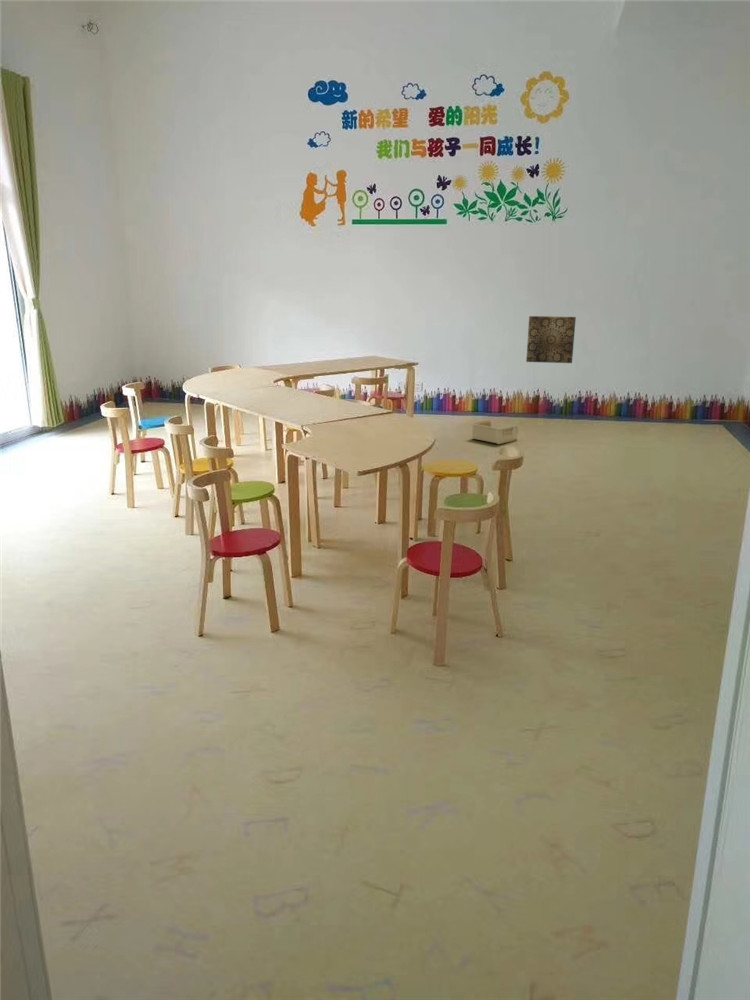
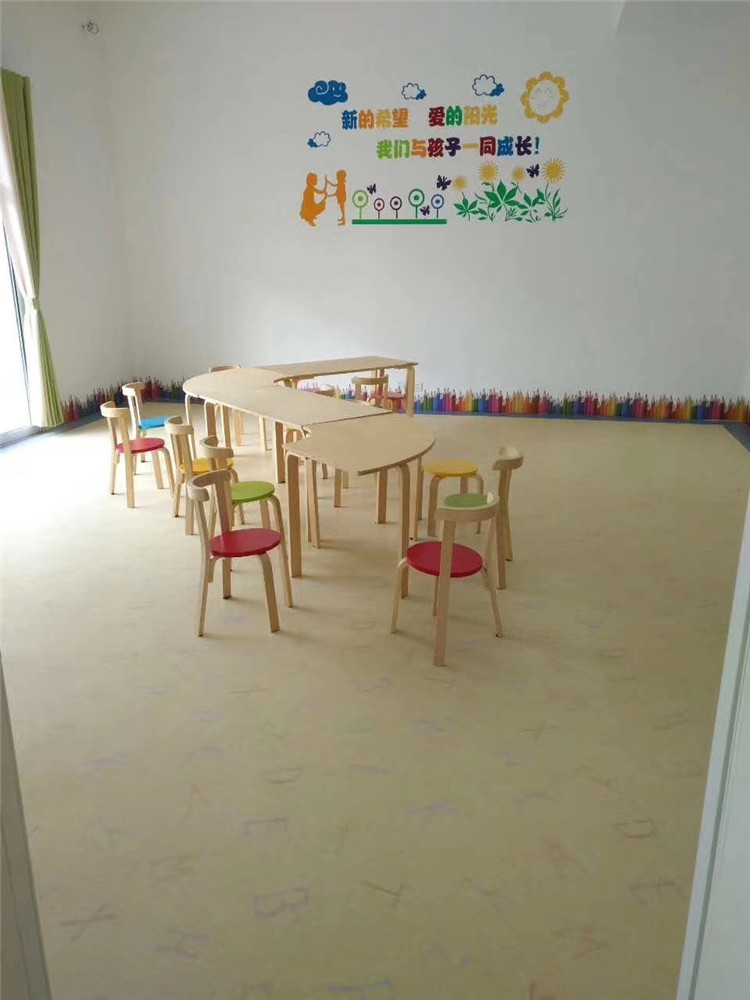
- wall art [525,315,577,364]
- storage bin [470,419,519,445]
